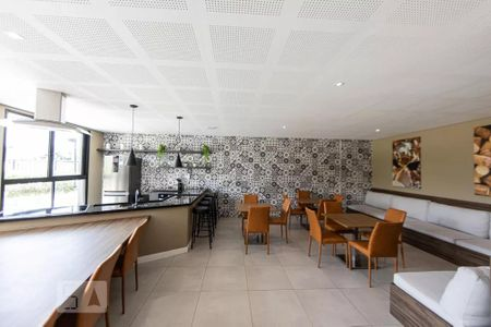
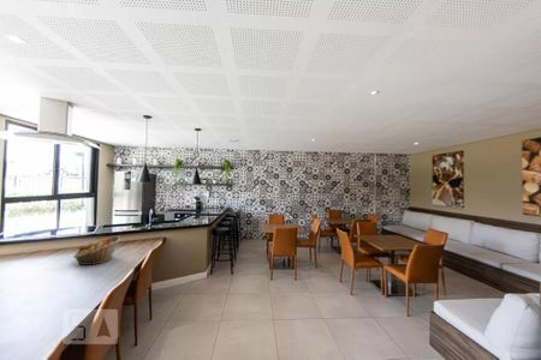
+ fruit basket [72,235,121,266]
